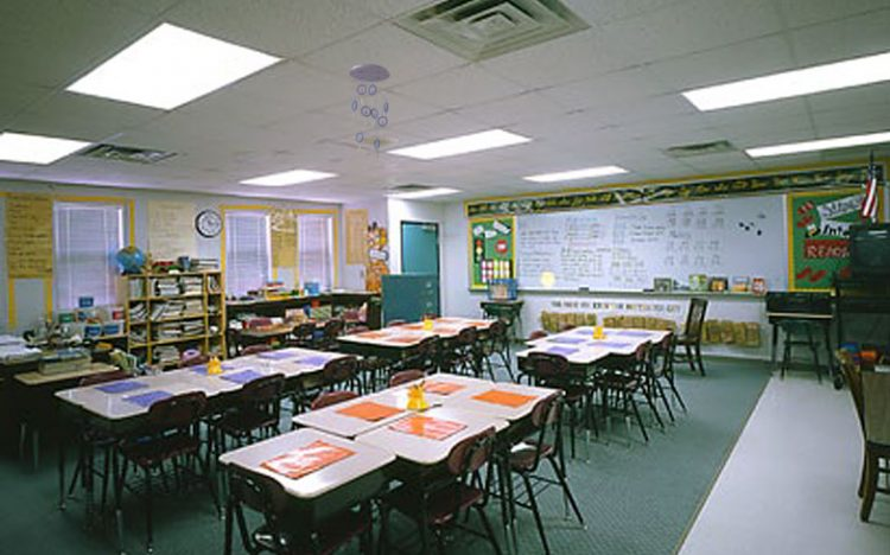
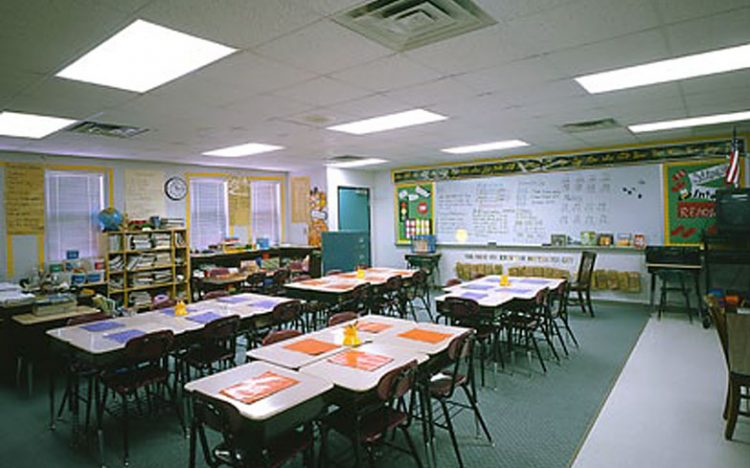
- ceiling mobile [348,63,392,159]
